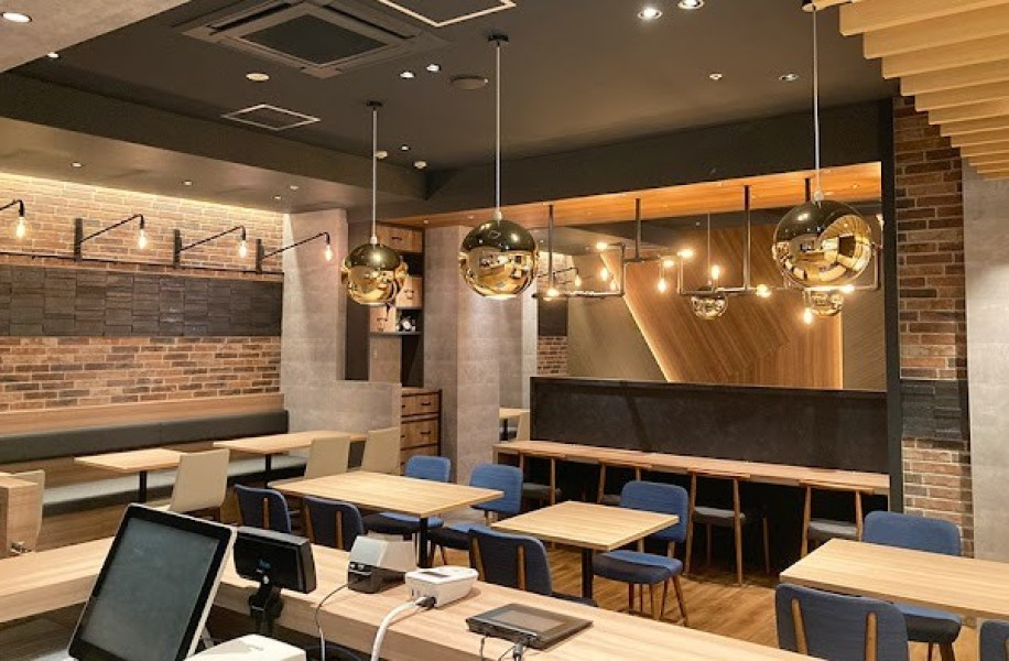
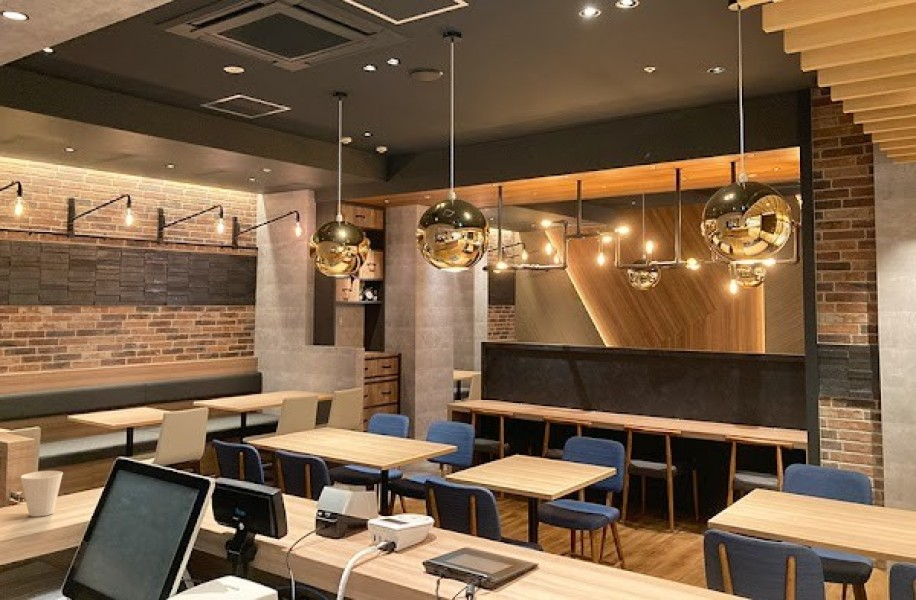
+ cup [19,470,64,518]
